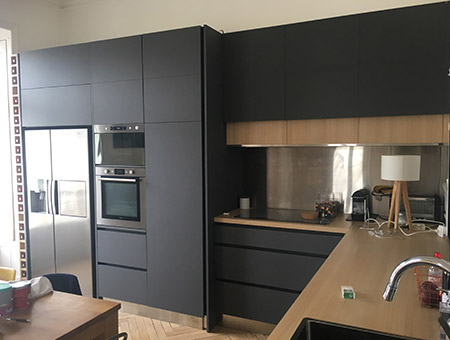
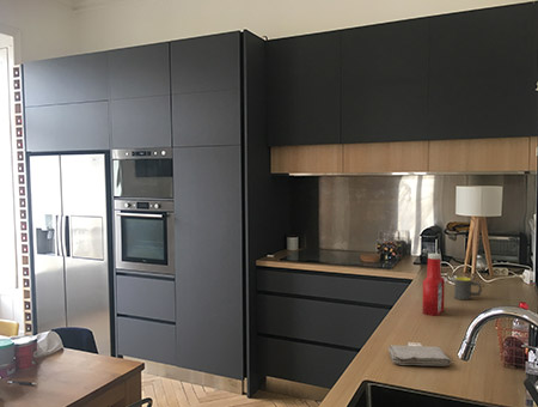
+ mug [453,277,483,300]
+ soap bottle [422,253,446,317]
+ washcloth [386,344,452,366]
